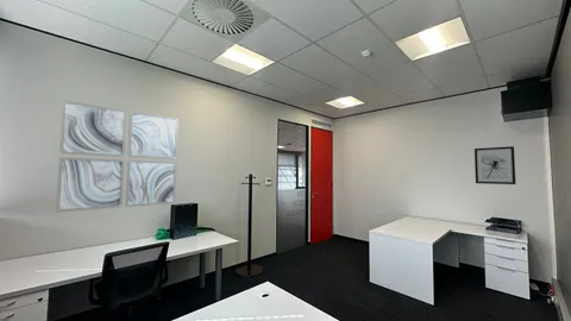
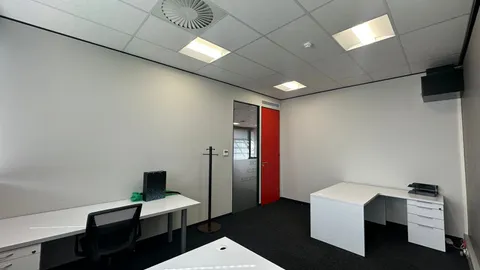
- wall art [473,145,517,185]
- wall art [55,99,180,213]
